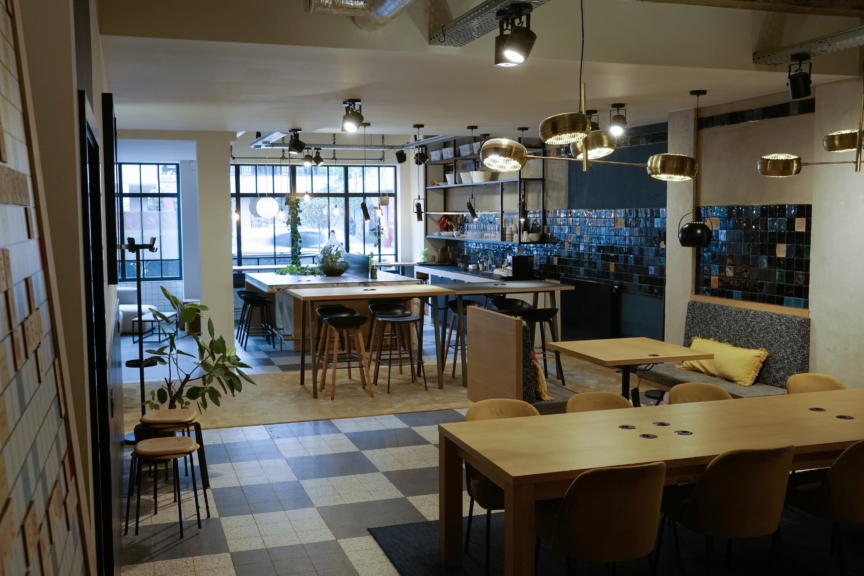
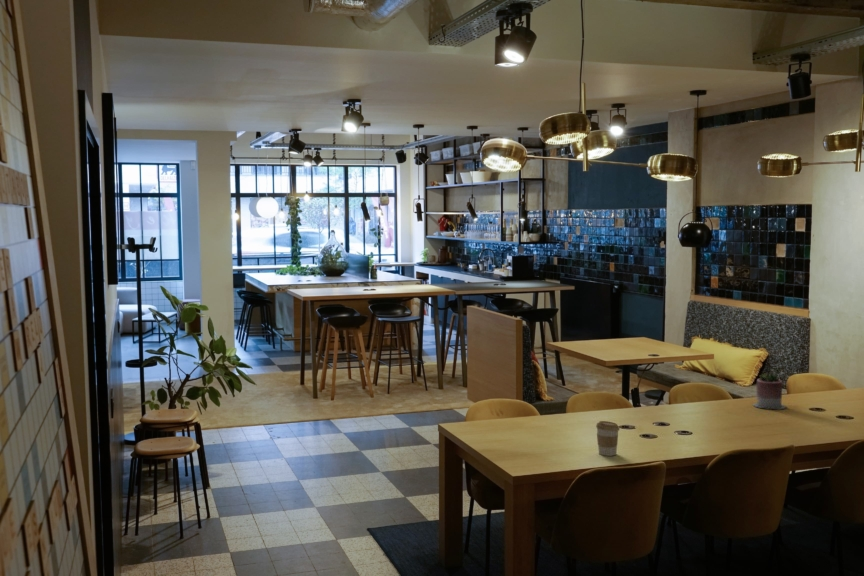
+ succulent planter [752,371,787,410]
+ coffee cup [595,420,621,457]
